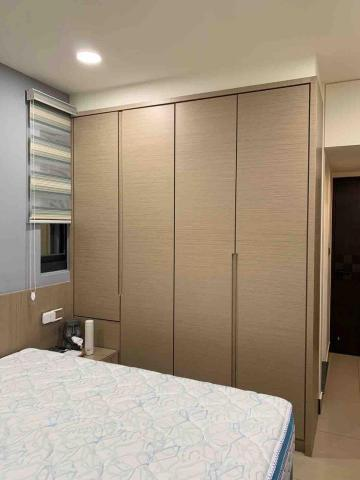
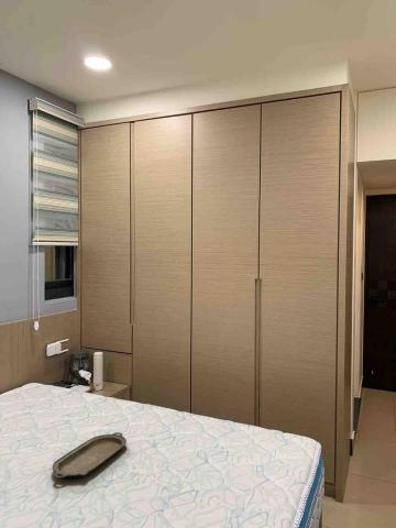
+ serving tray [52,431,128,480]
